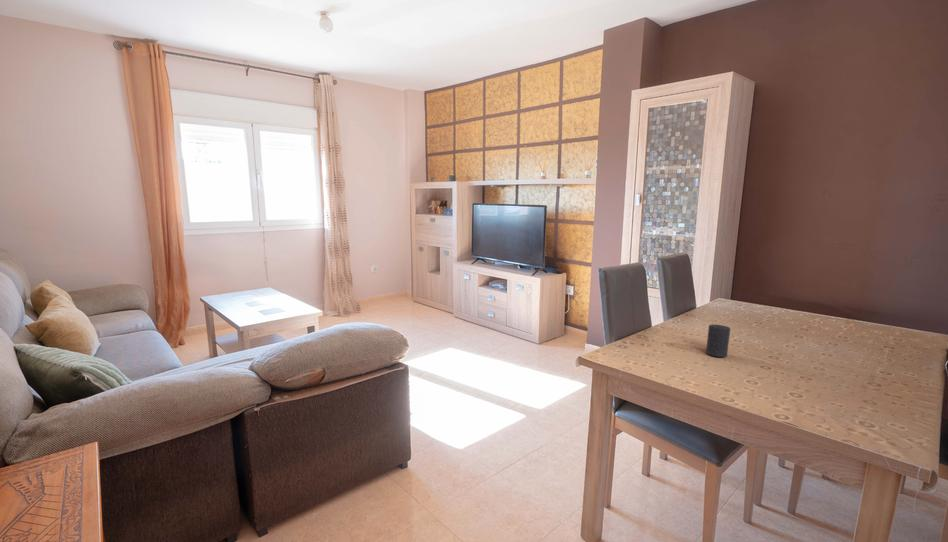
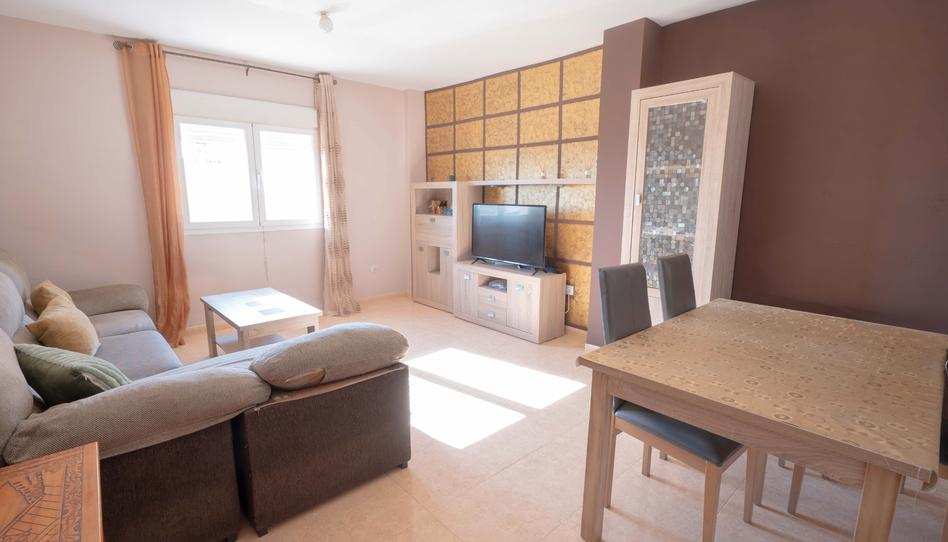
- cup [705,323,731,358]
